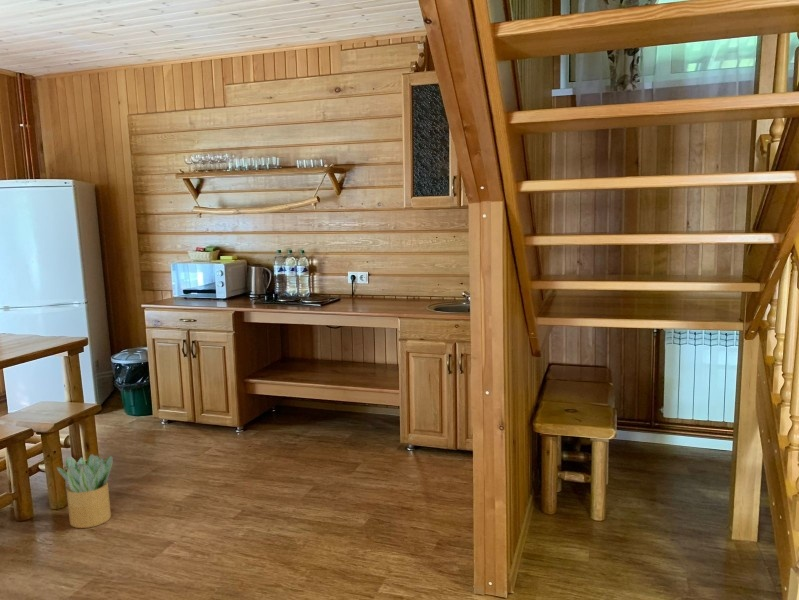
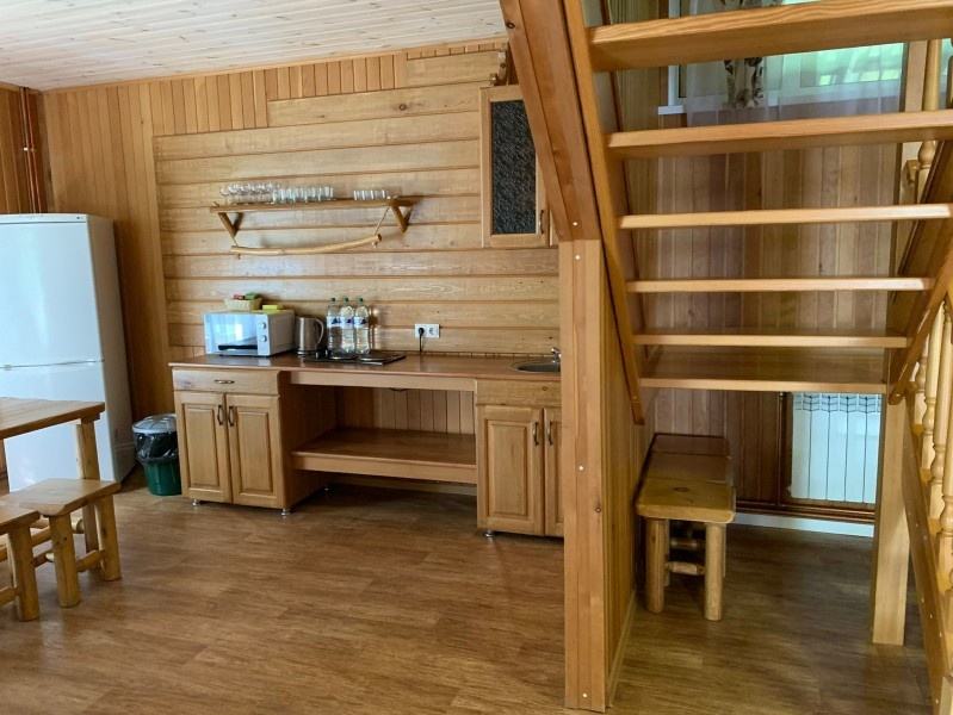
- potted plant [56,453,114,529]
